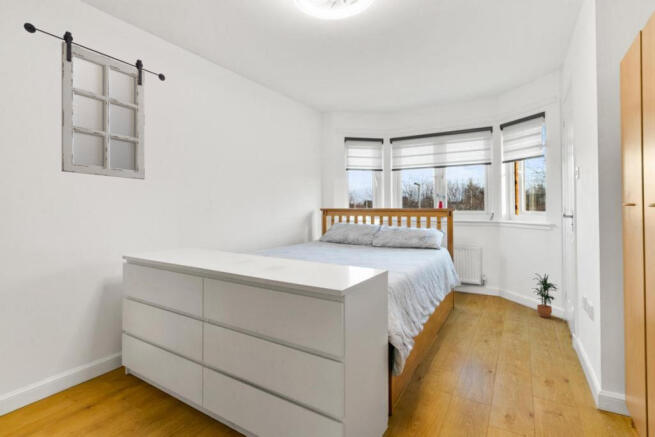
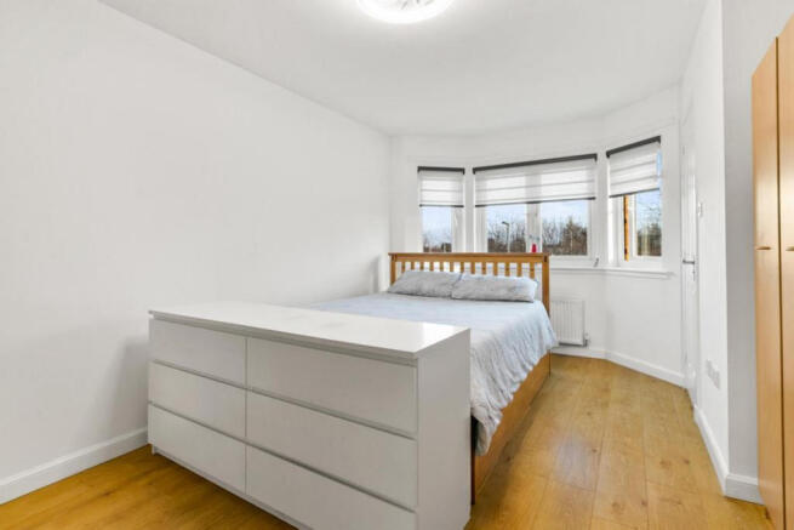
- home mirror [23,22,166,180]
- potted plant [532,273,559,318]
